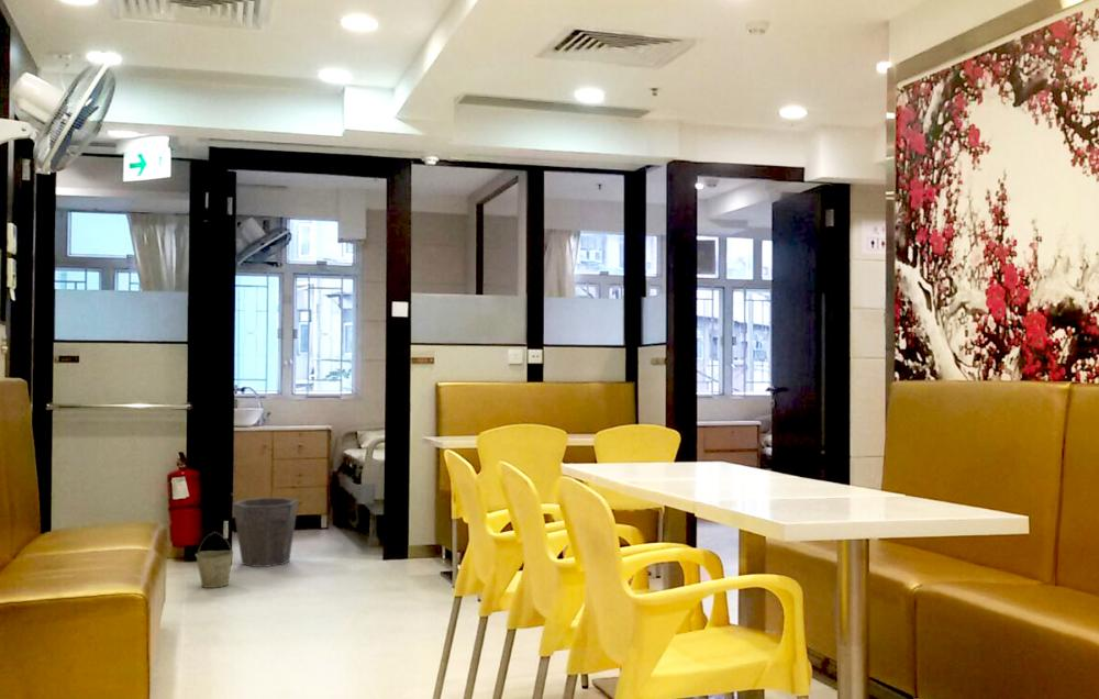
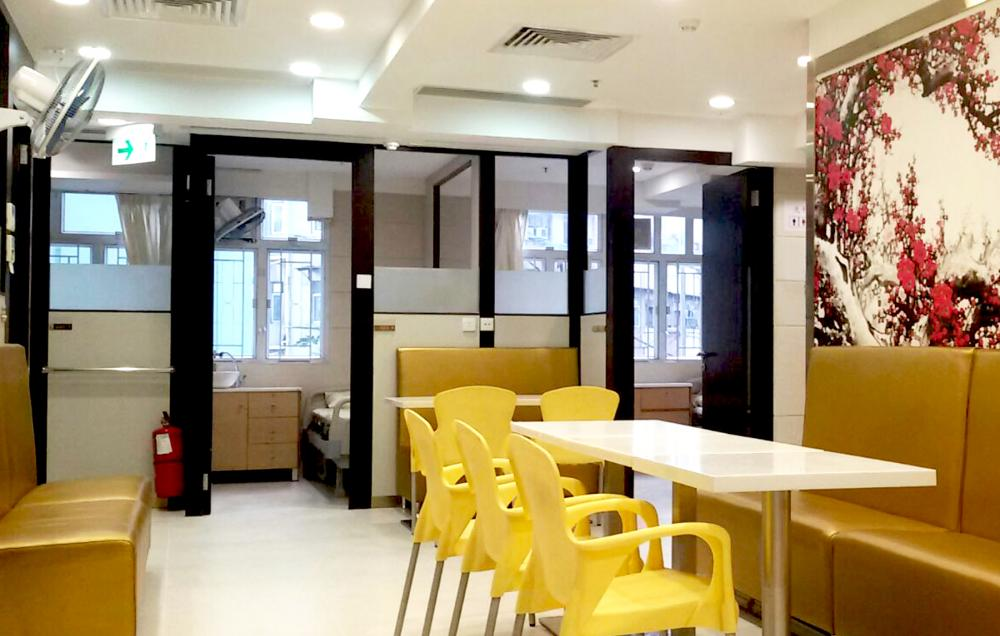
- waste bin [232,497,299,568]
- bucket [195,531,235,589]
